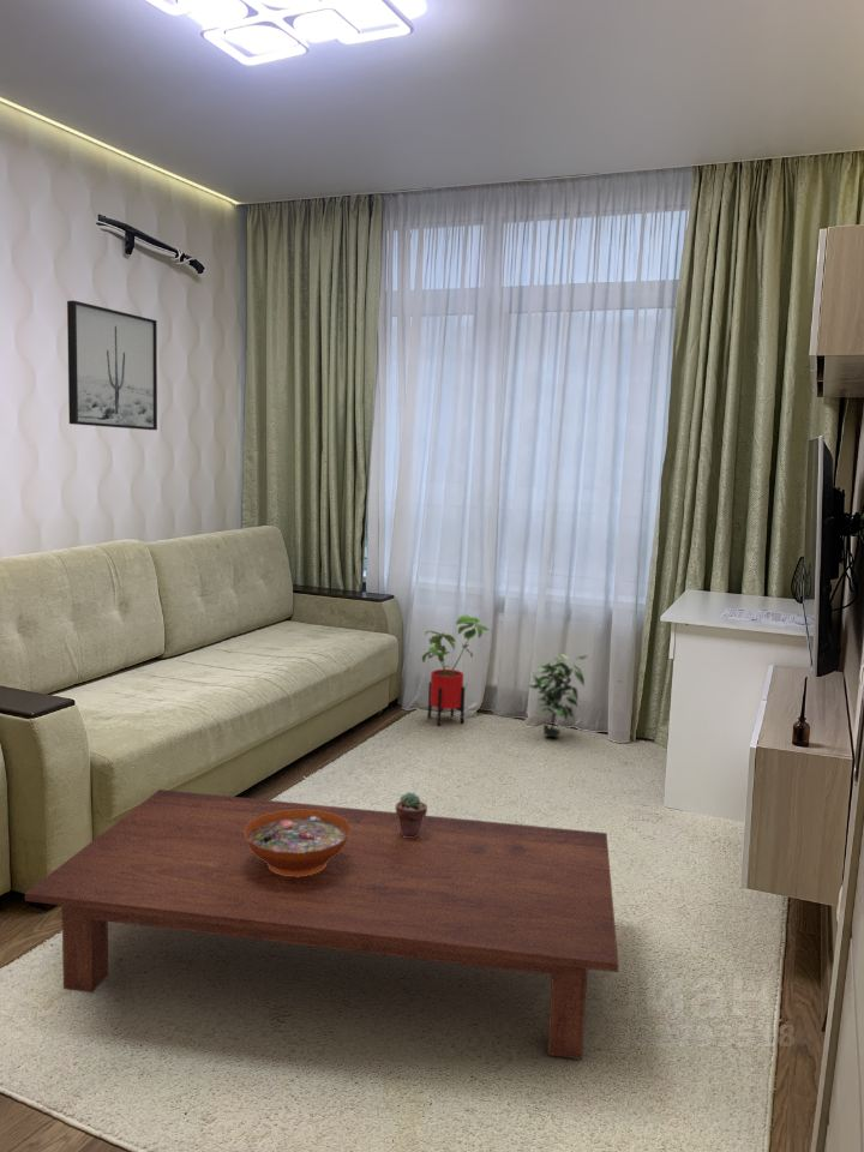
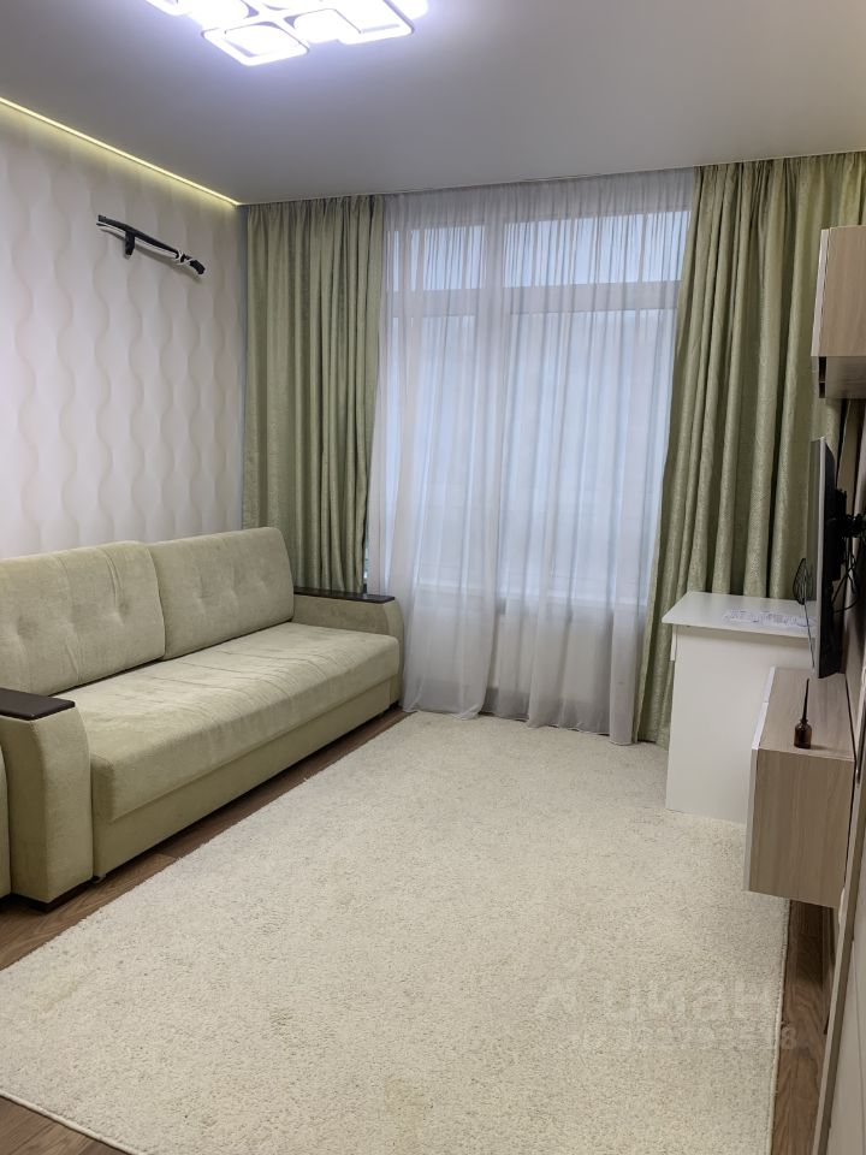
- potted plant [527,653,589,738]
- potted succulent [395,791,428,838]
- decorative bowl [244,809,352,877]
- house plant [421,613,491,727]
- wall art [66,300,158,431]
- coffee table [24,788,619,1061]
